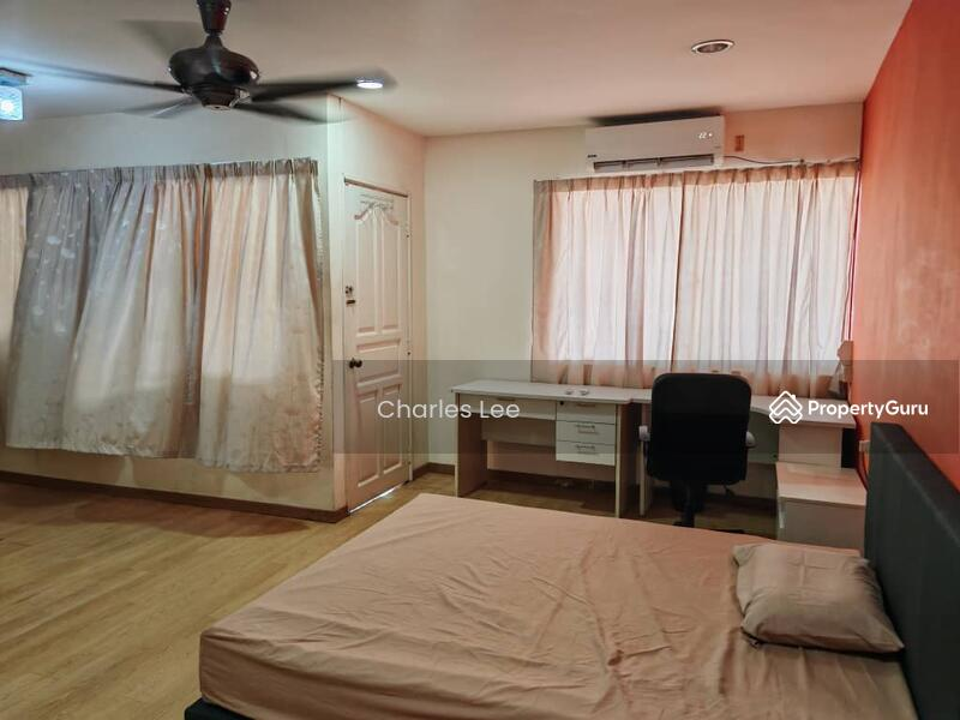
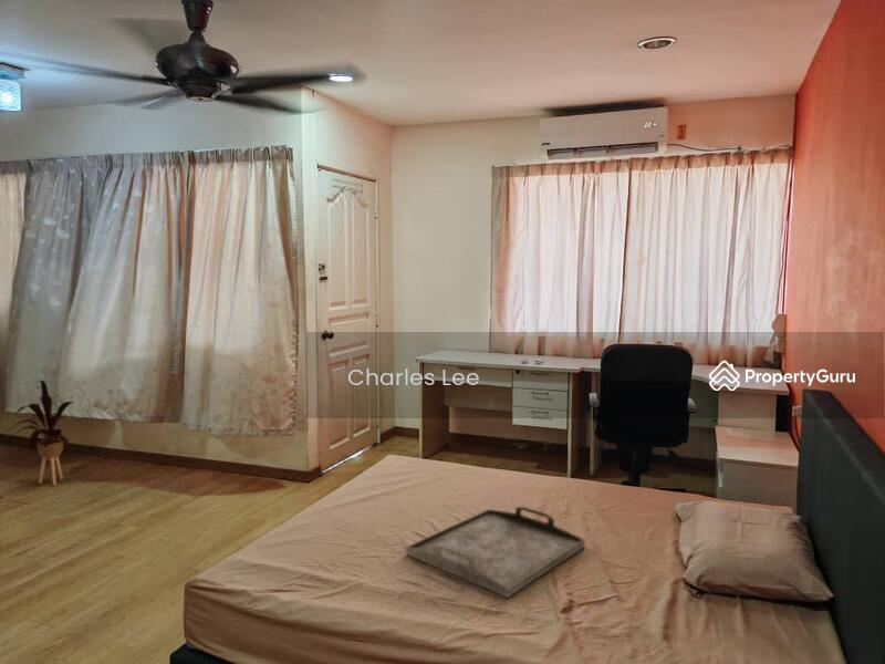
+ serving tray [405,506,586,599]
+ house plant [4,380,75,487]
